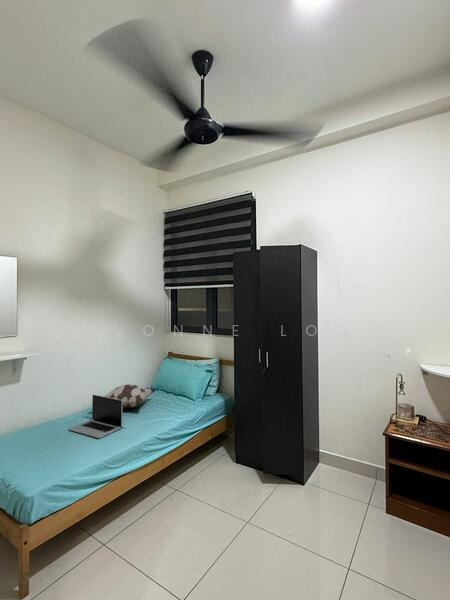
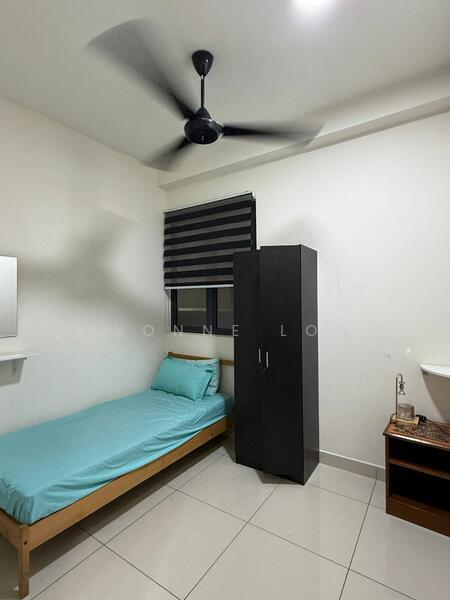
- decorative pillow [104,383,156,409]
- laptop [68,394,123,439]
